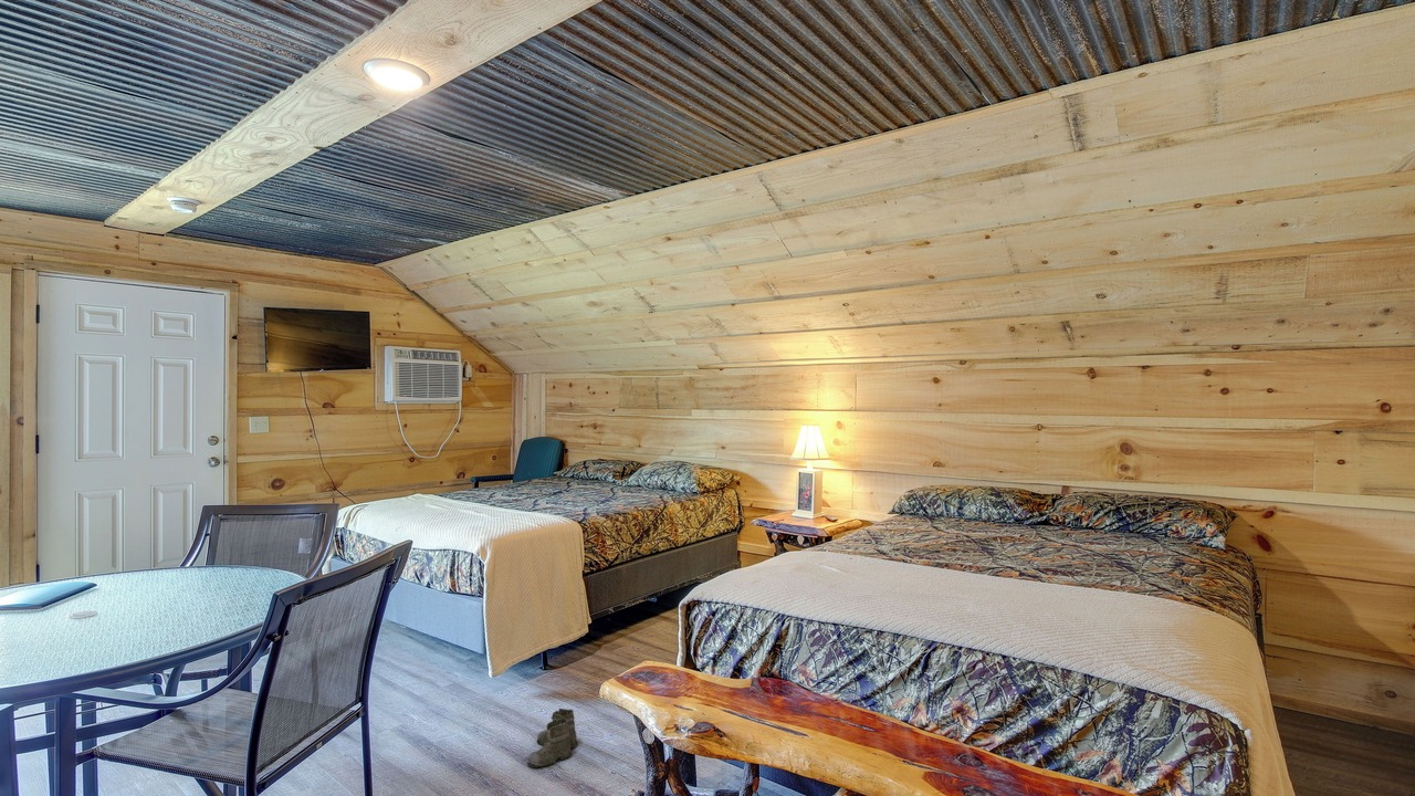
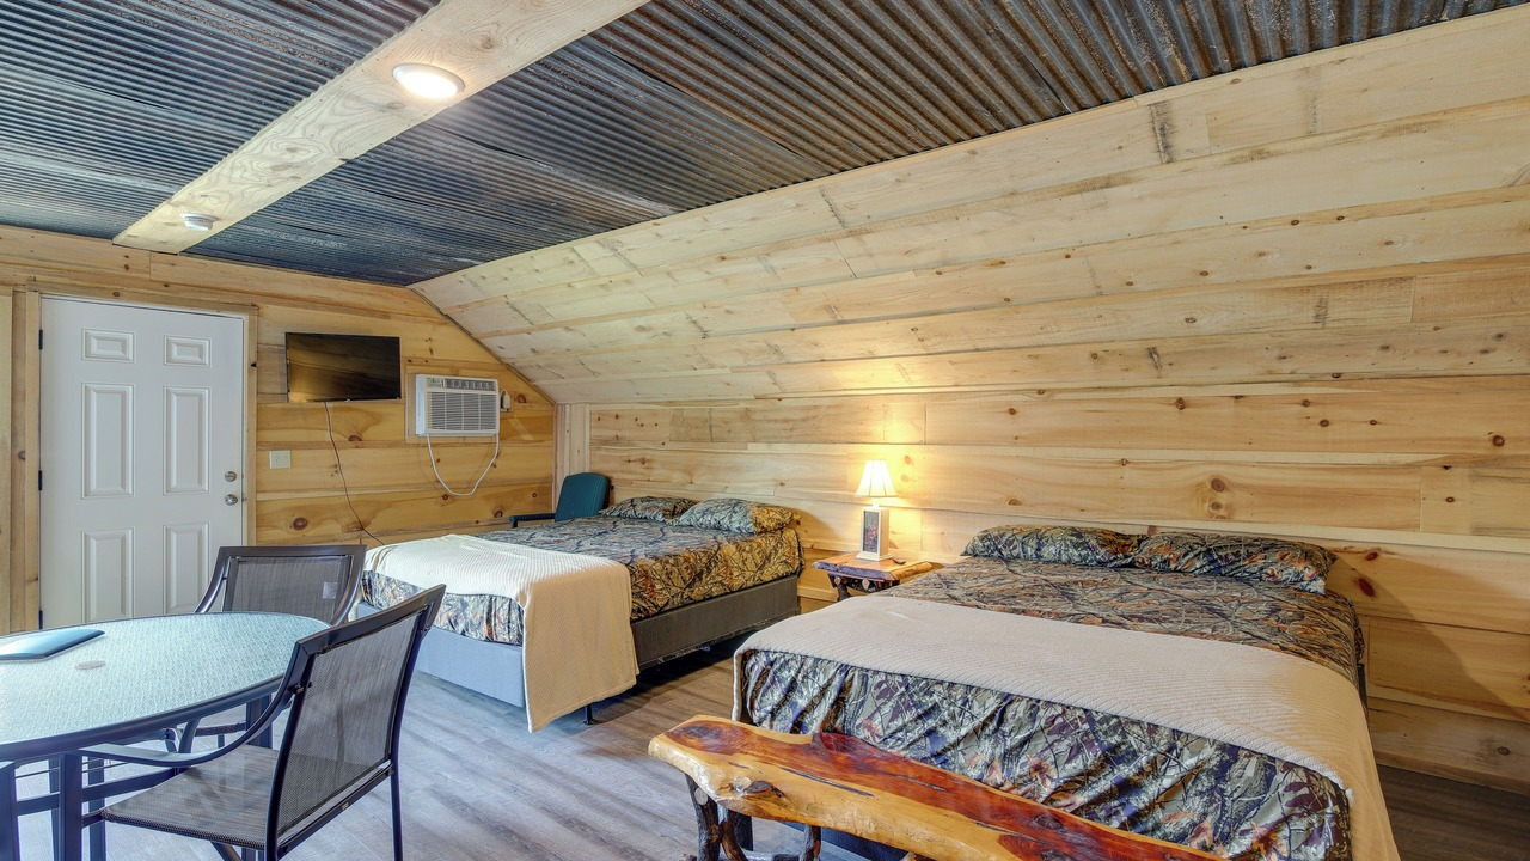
- boots [526,708,579,768]
